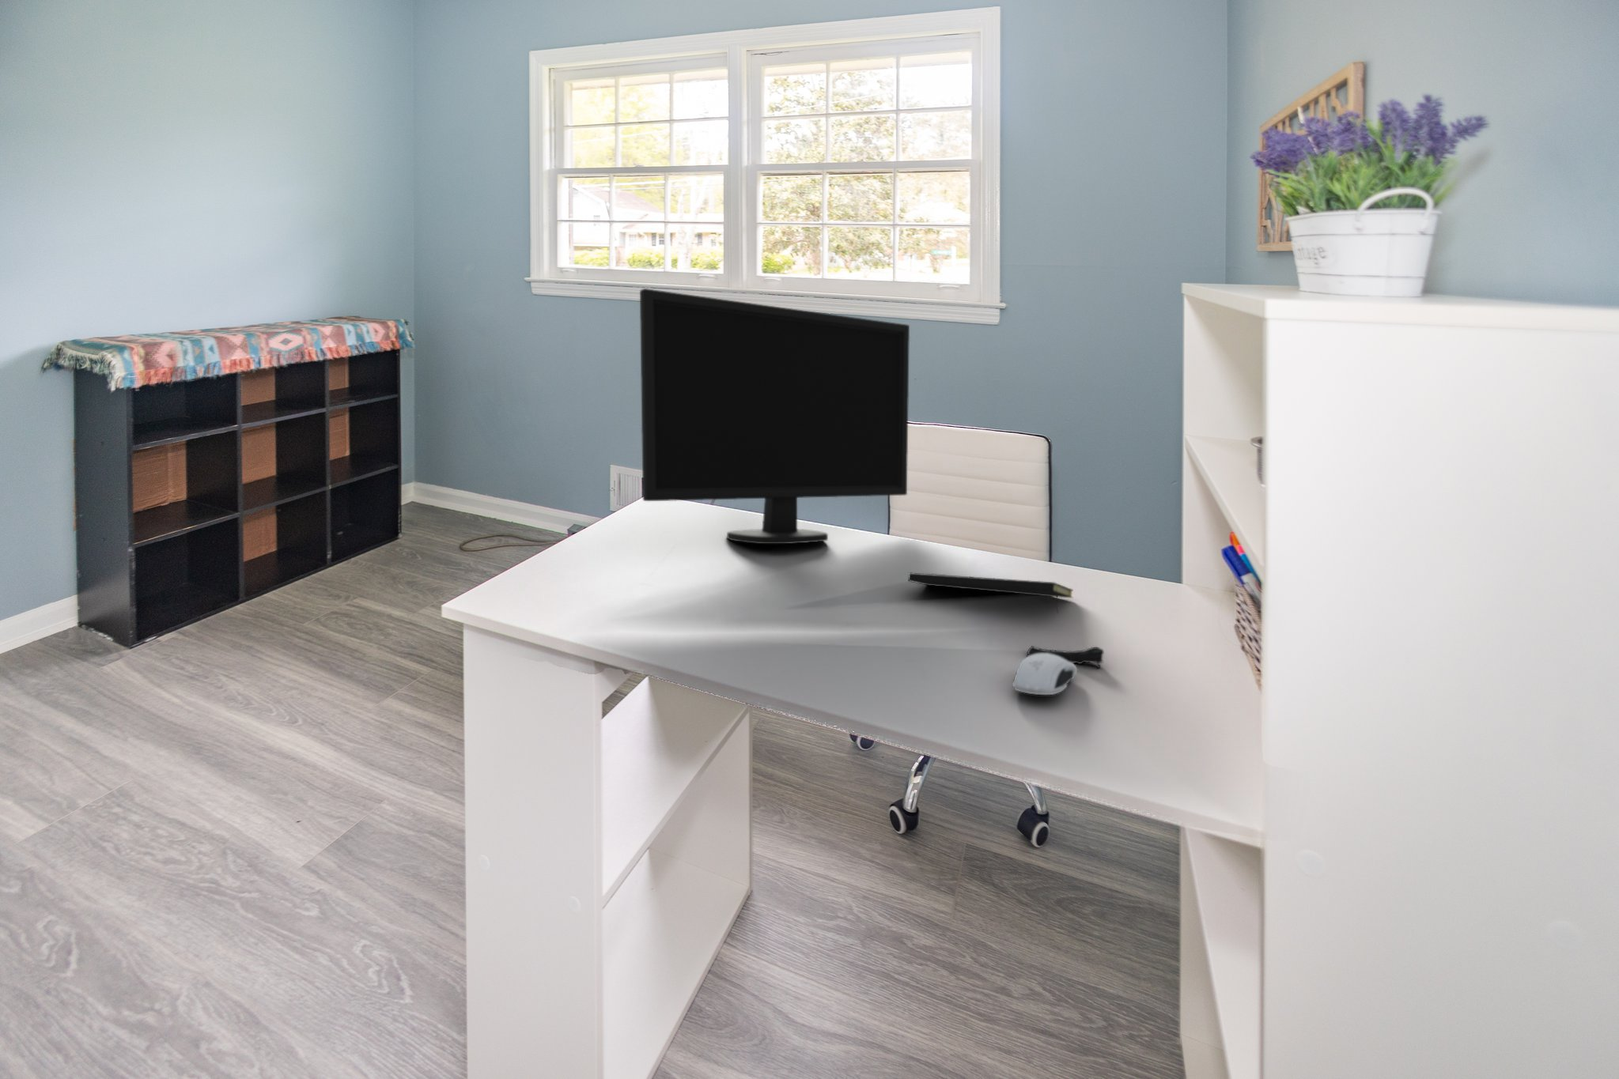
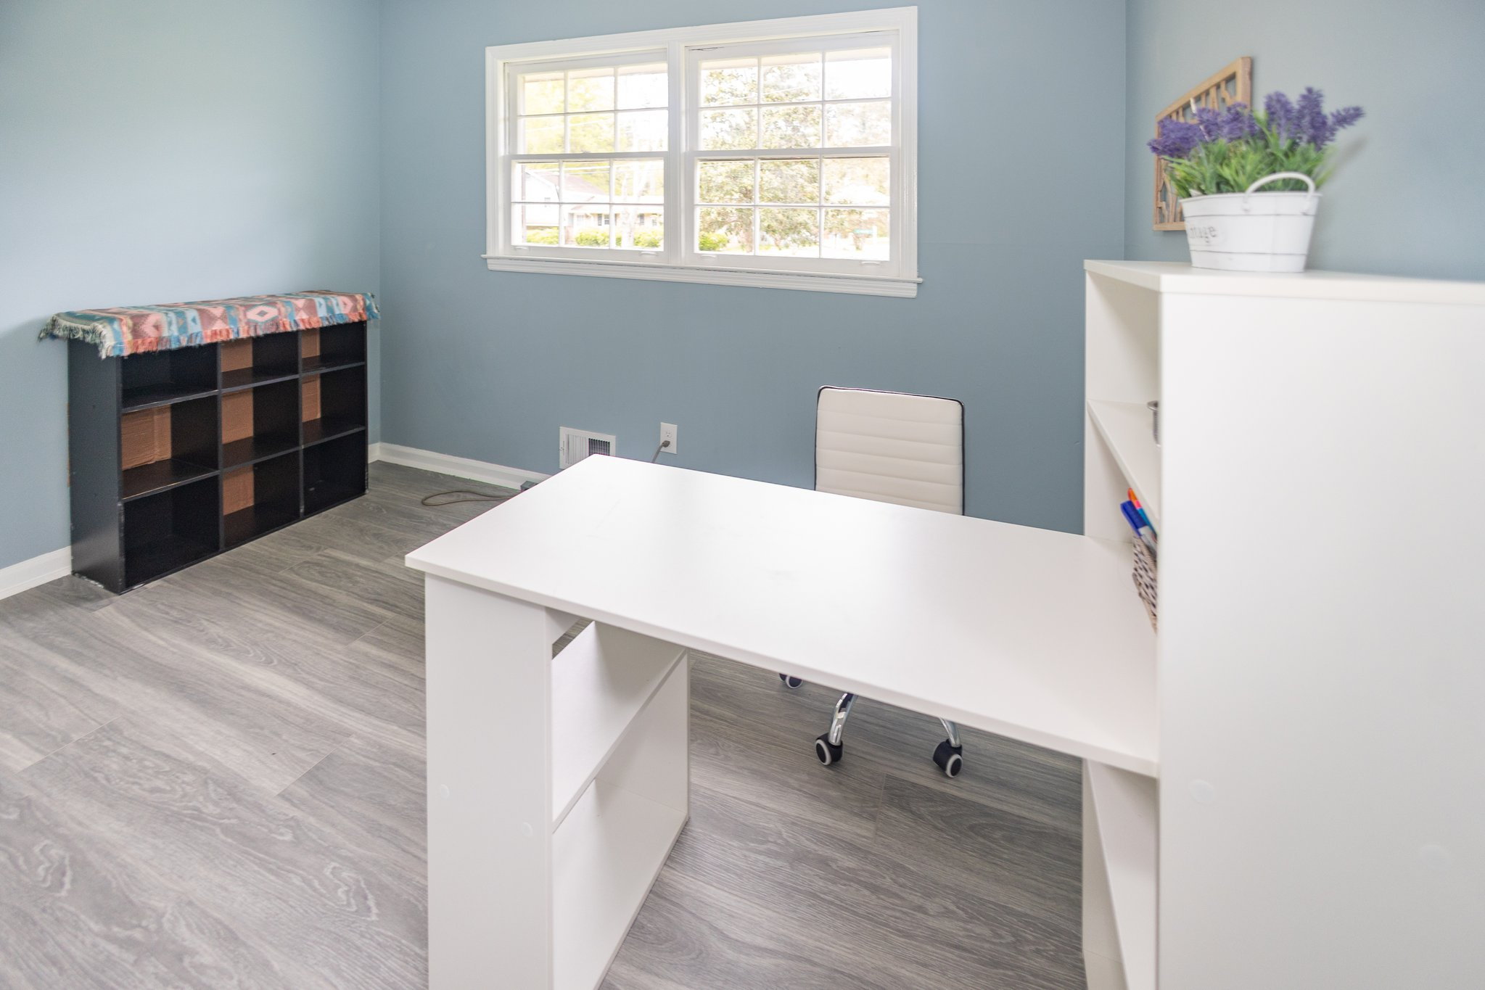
- computer mouse [1012,645,1105,696]
- monitor [640,288,911,544]
- notepad [907,572,1075,613]
